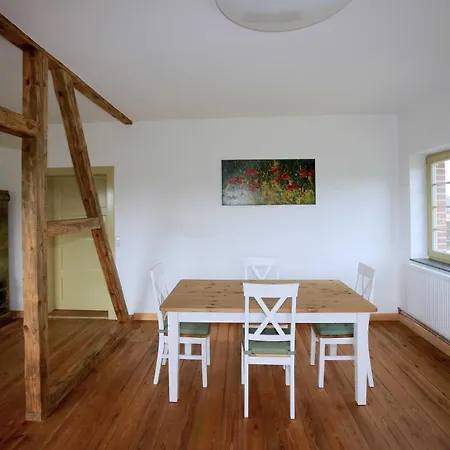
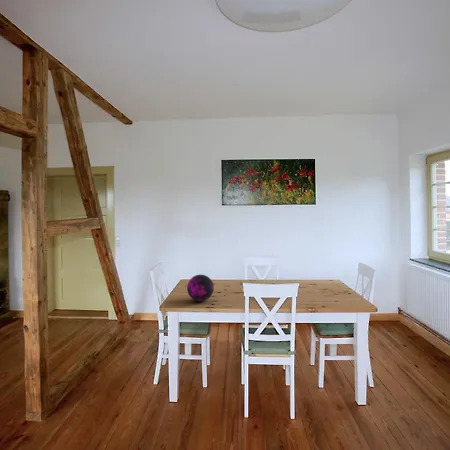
+ decorative orb [186,274,215,302]
